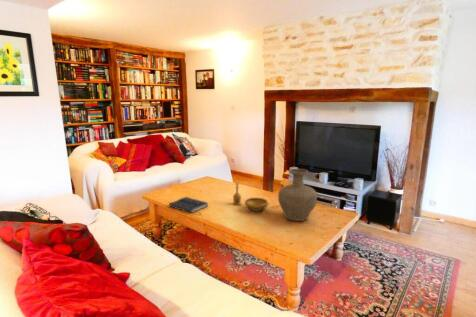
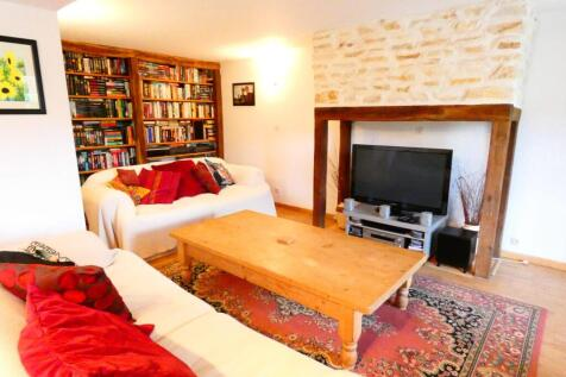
- book [168,196,209,215]
- decorative bowl [232,182,269,213]
- vase [277,168,318,222]
